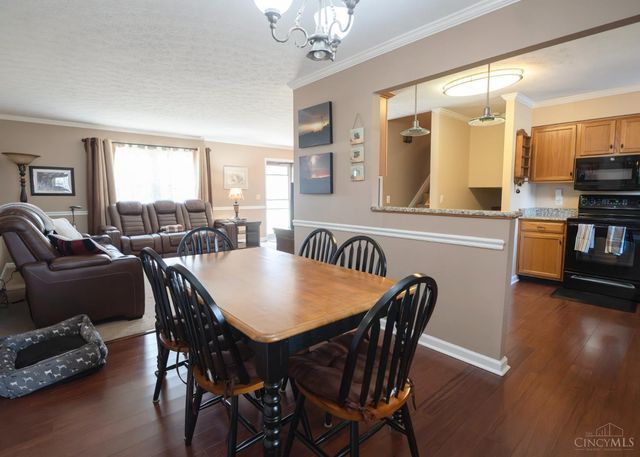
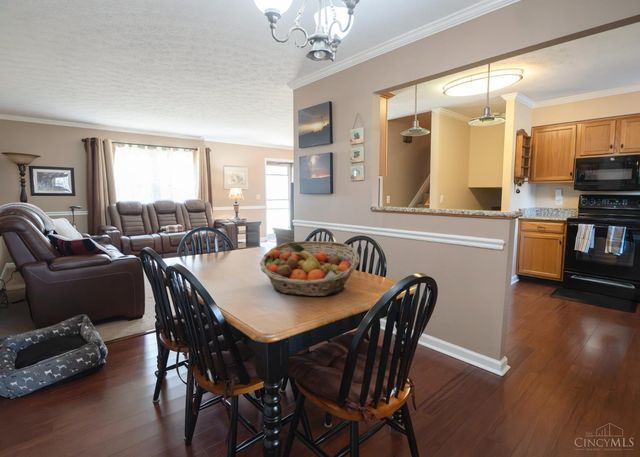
+ fruit basket [259,240,361,297]
